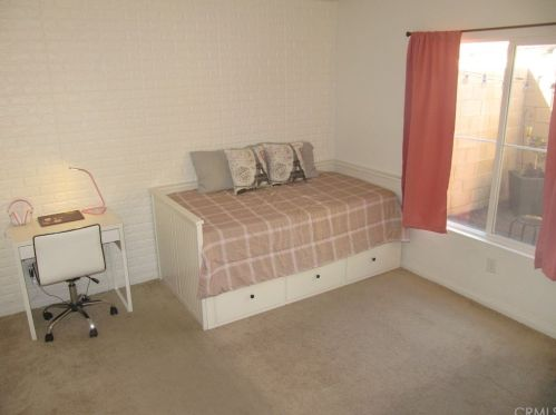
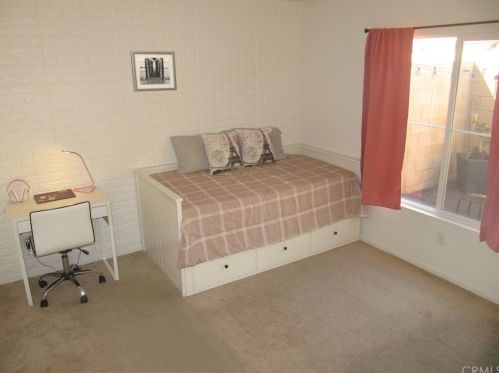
+ wall art [129,50,178,92]
